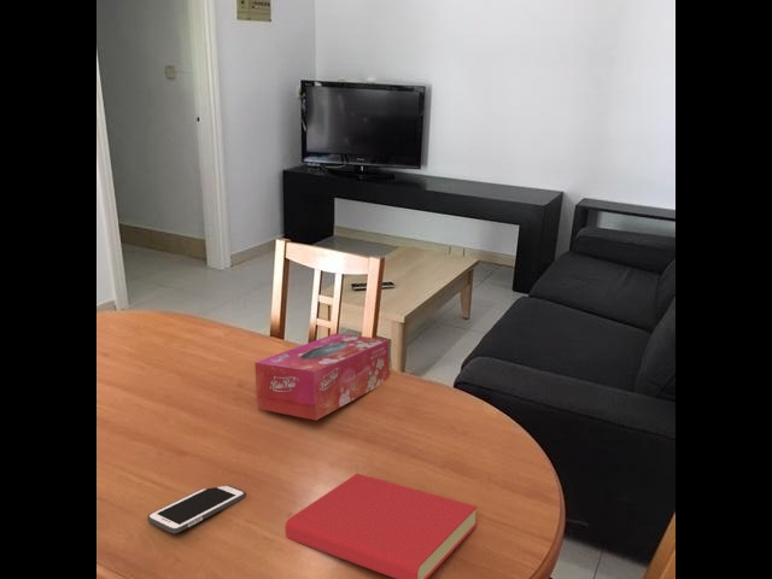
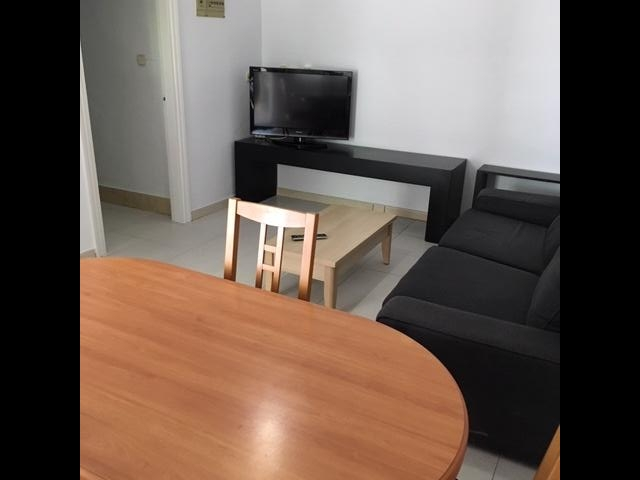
- tissue box [253,333,391,421]
- book [285,473,479,579]
- cell phone [146,484,246,534]
